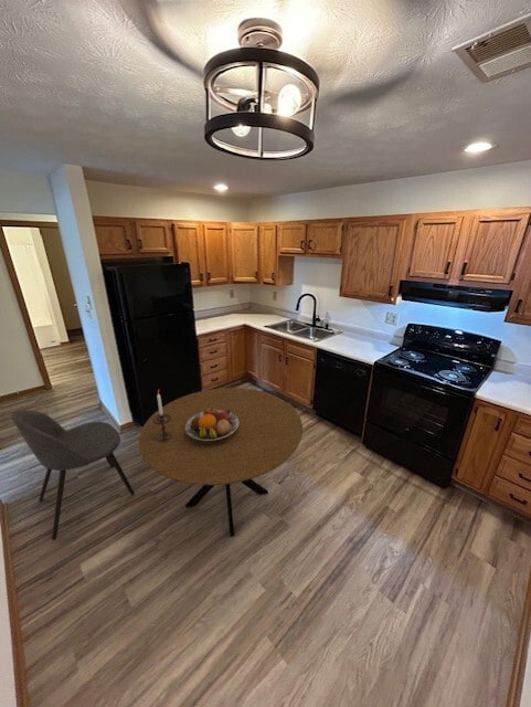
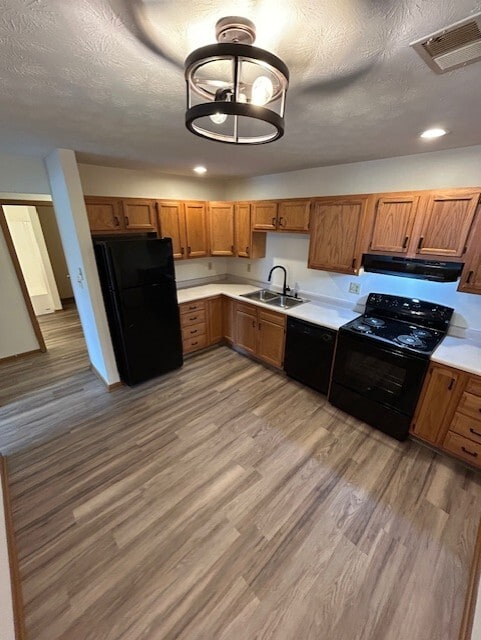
- fruit bowl [185,408,238,441]
- candlestick [152,389,172,442]
- dining table [138,387,304,538]
- dining chair [10,409,136,541]
